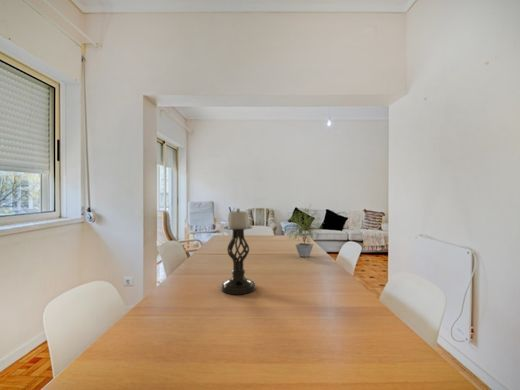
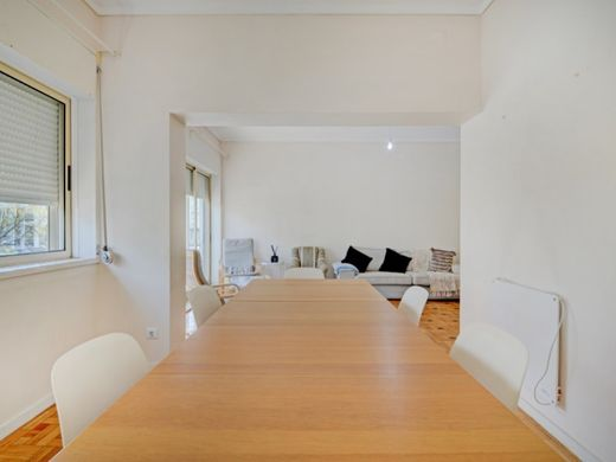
- potted plant [281,203,324,258]
- candle holder [220,208,257,296]
